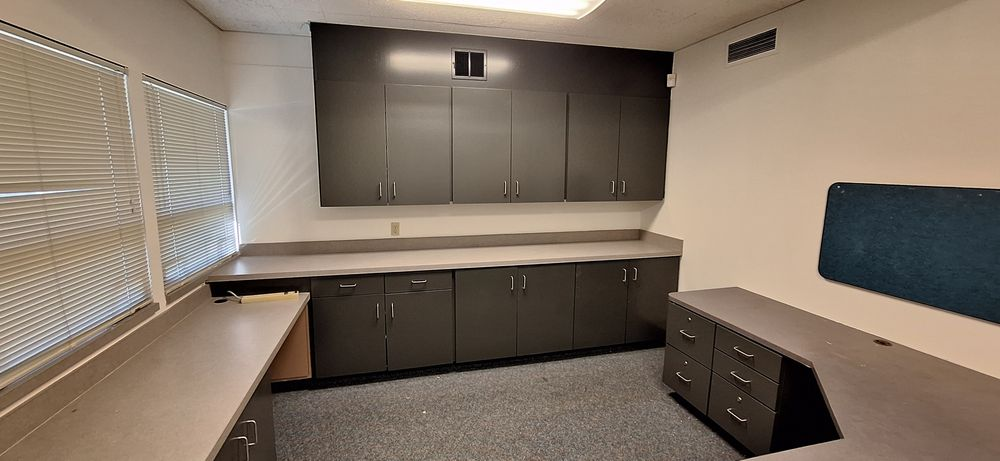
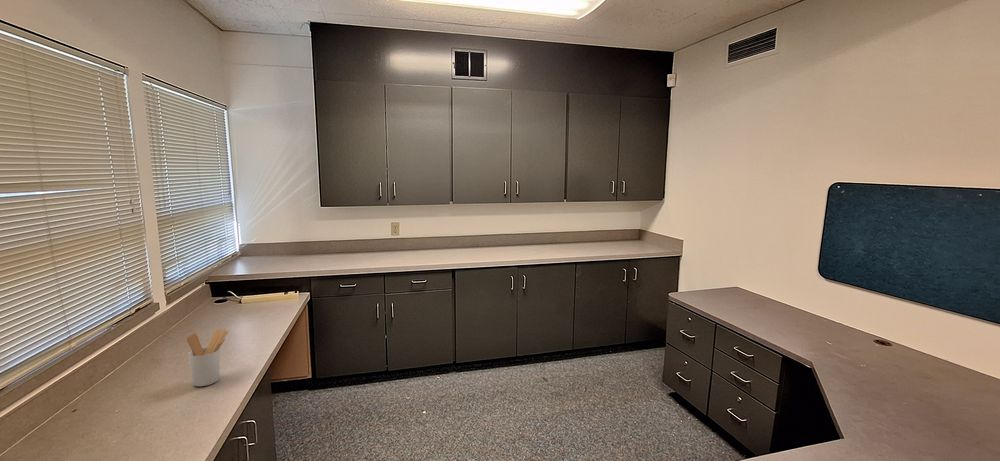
+ utensil holder [186,328,230,387]
